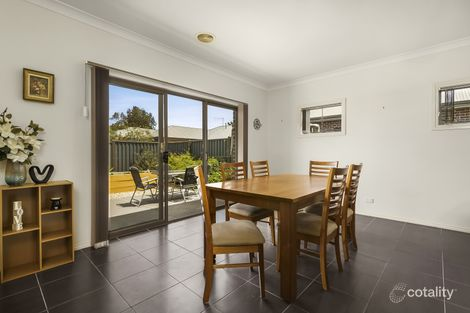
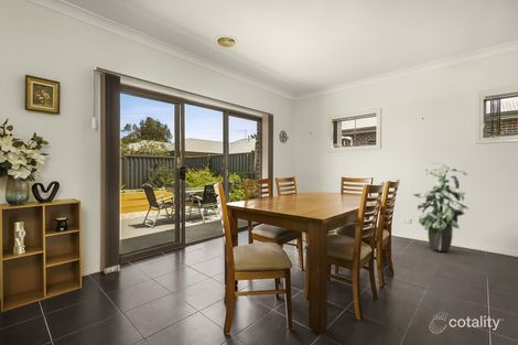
+ indoor plant [411,161,470,252]
